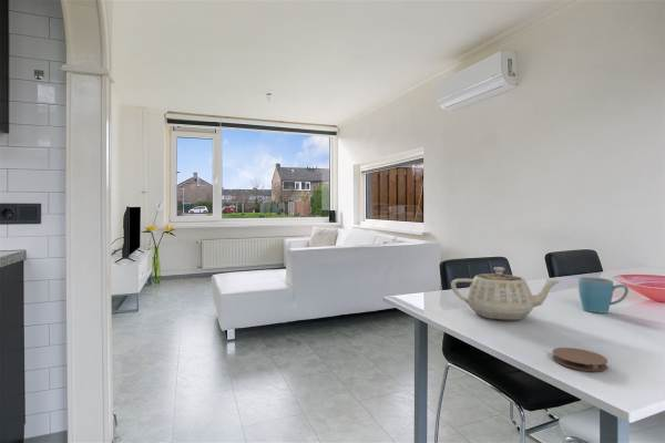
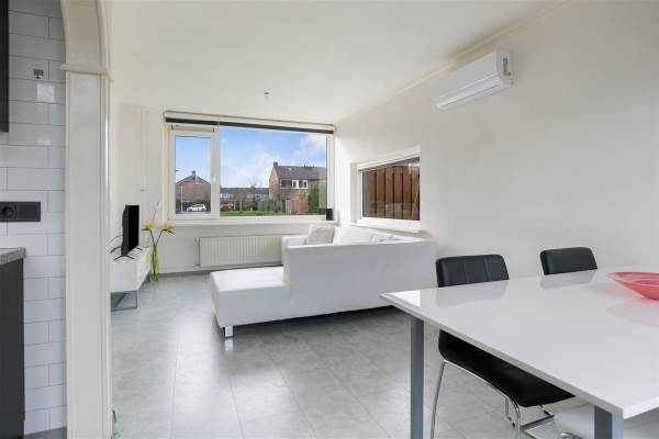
- coaster [551,347,608,372]
- mug [577,276,630,315]
- teapot [450,266,561,321]
